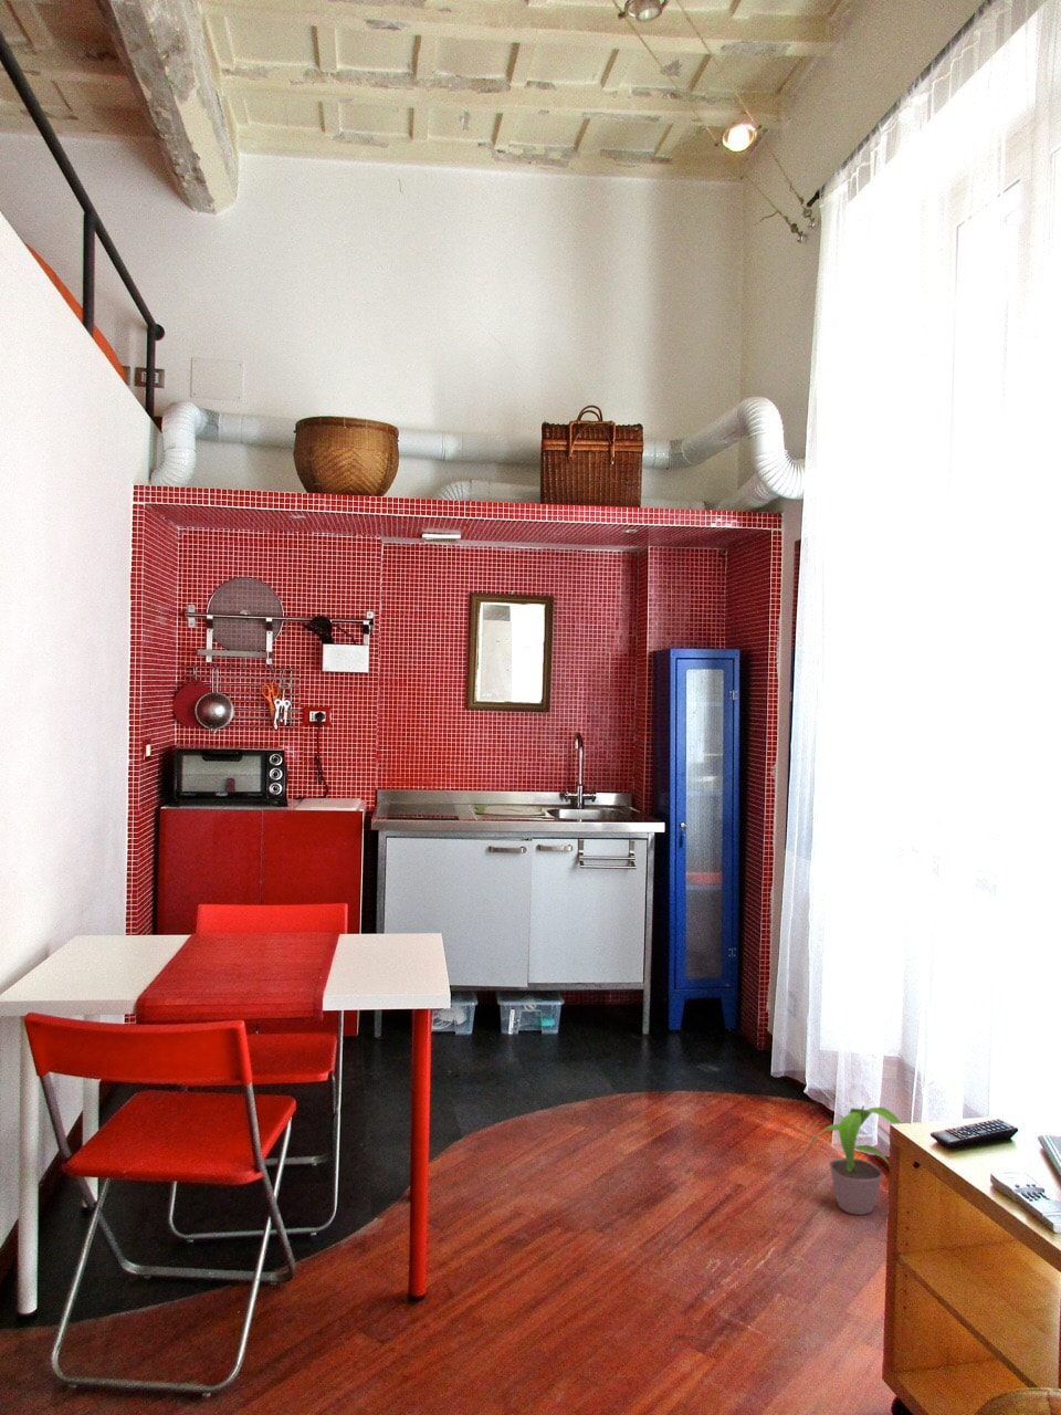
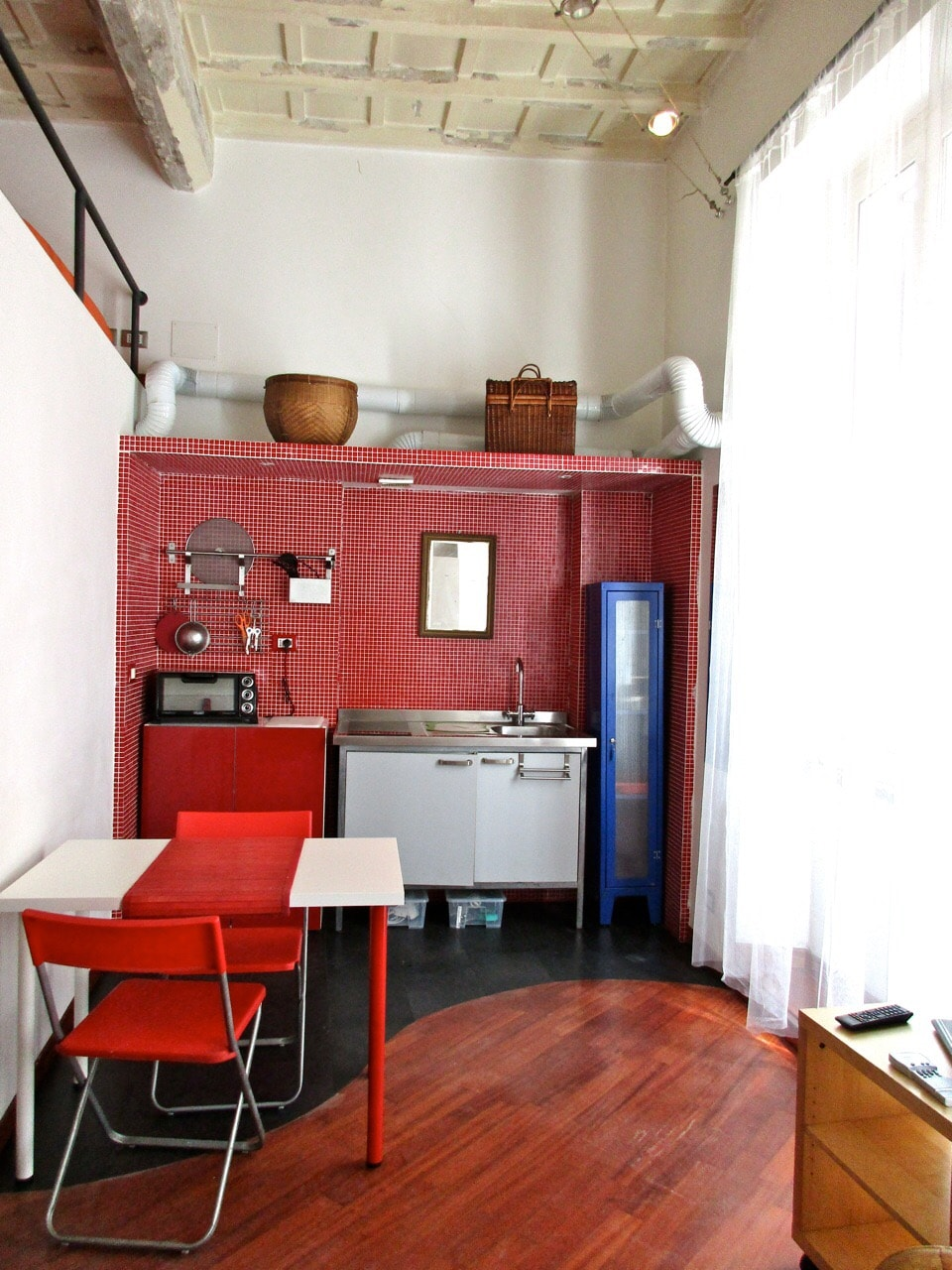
- potted plant [804,1104,902,1216]
